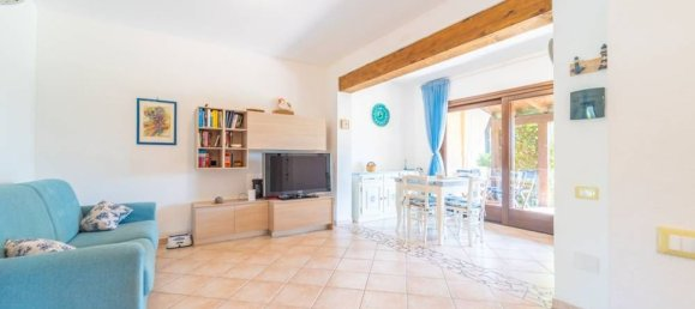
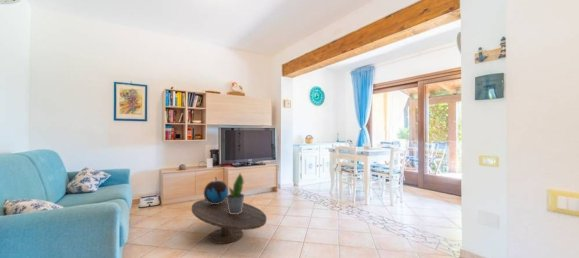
+ coffee table [191,198,267,245]
+ potted plant [226,172,245,214]
+ decorative globe [203,176,229,204]
